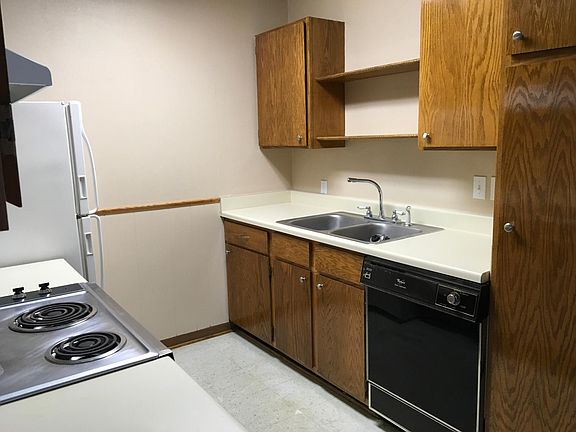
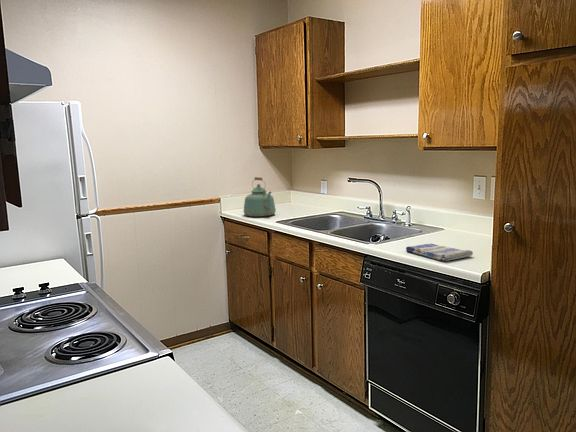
+ kettle [242,176,277,218]
+ dish towel [405,243,474,262]
